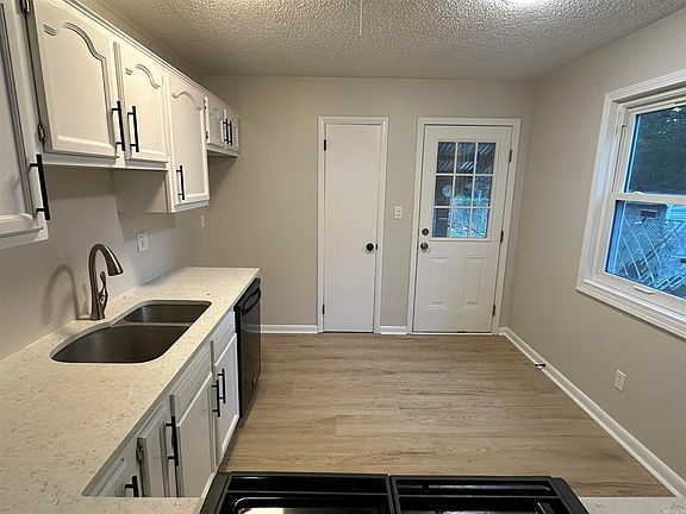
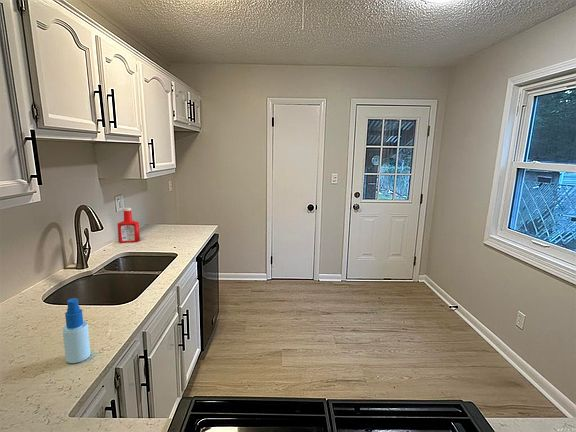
+ spray bottle [62,297,91,364]
+ soap bottle [116,207,141,243]
